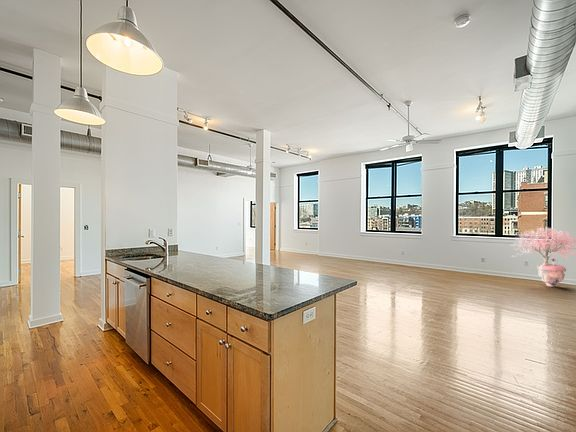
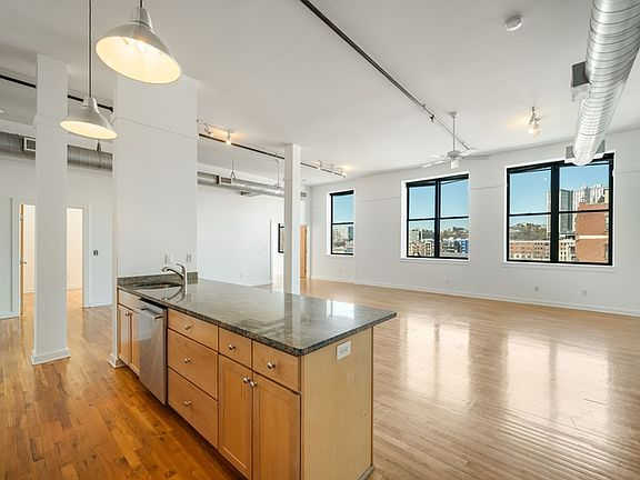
- potted tree [510,226,576,288]
